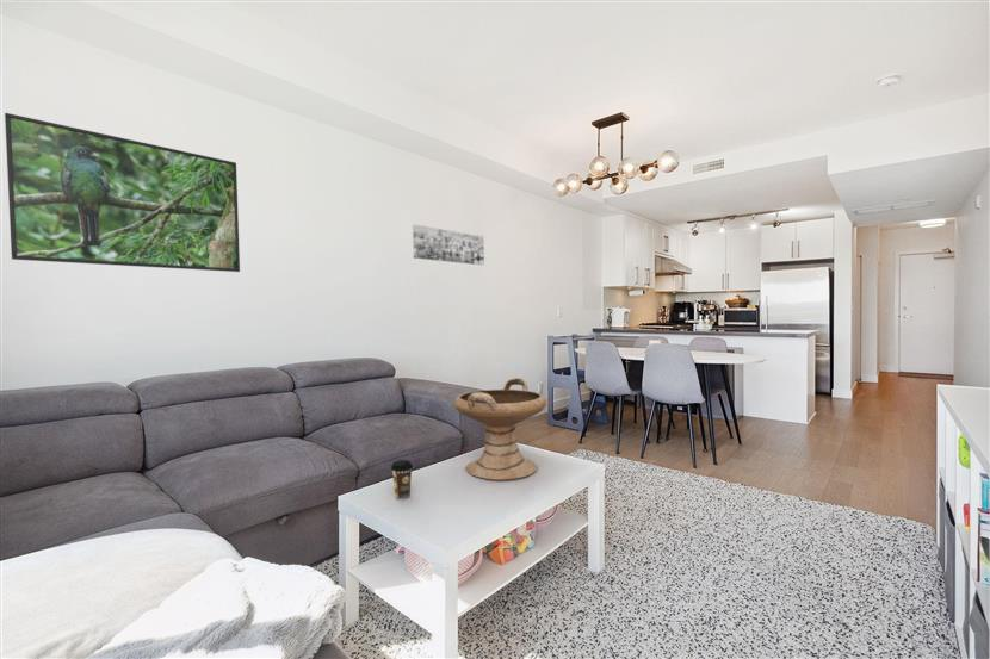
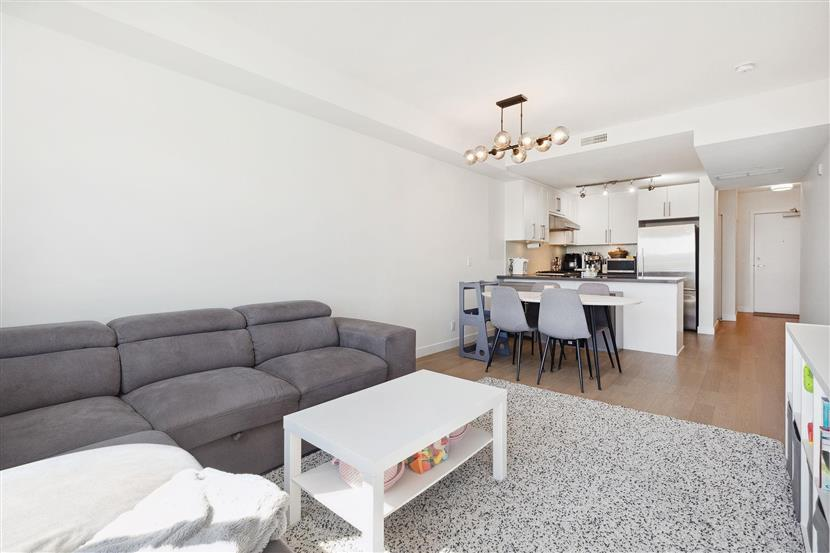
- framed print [4,112,241,273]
- decorative bowl [452,377,549,481]
- coffee cup [390,459,414,501]
- wall art [412,224,485,267]
